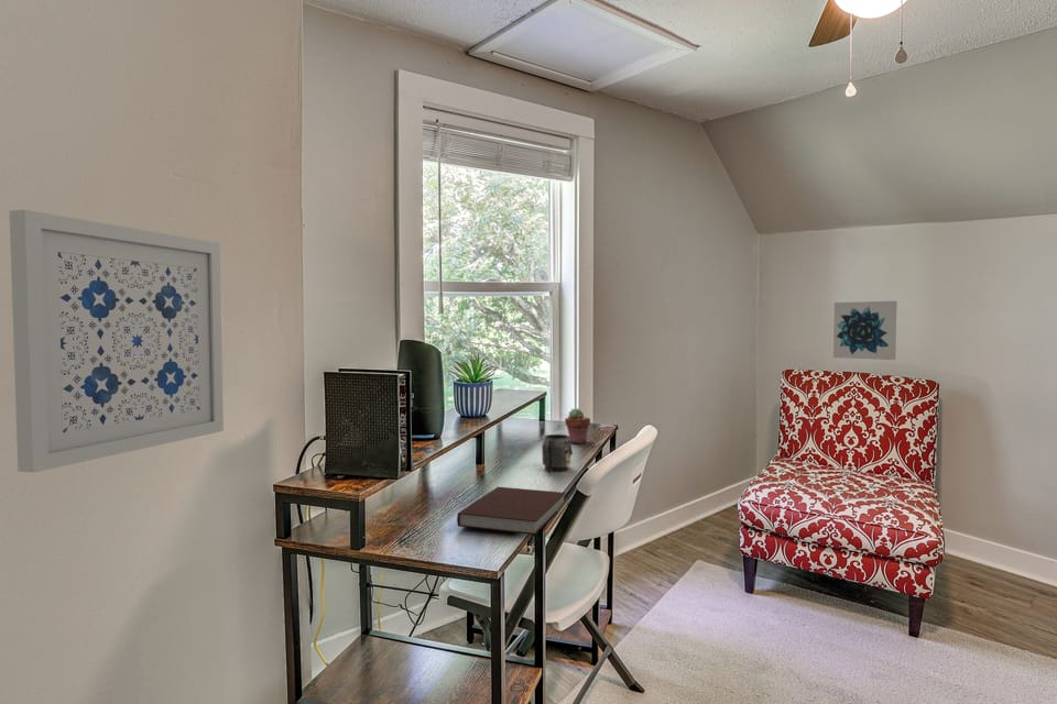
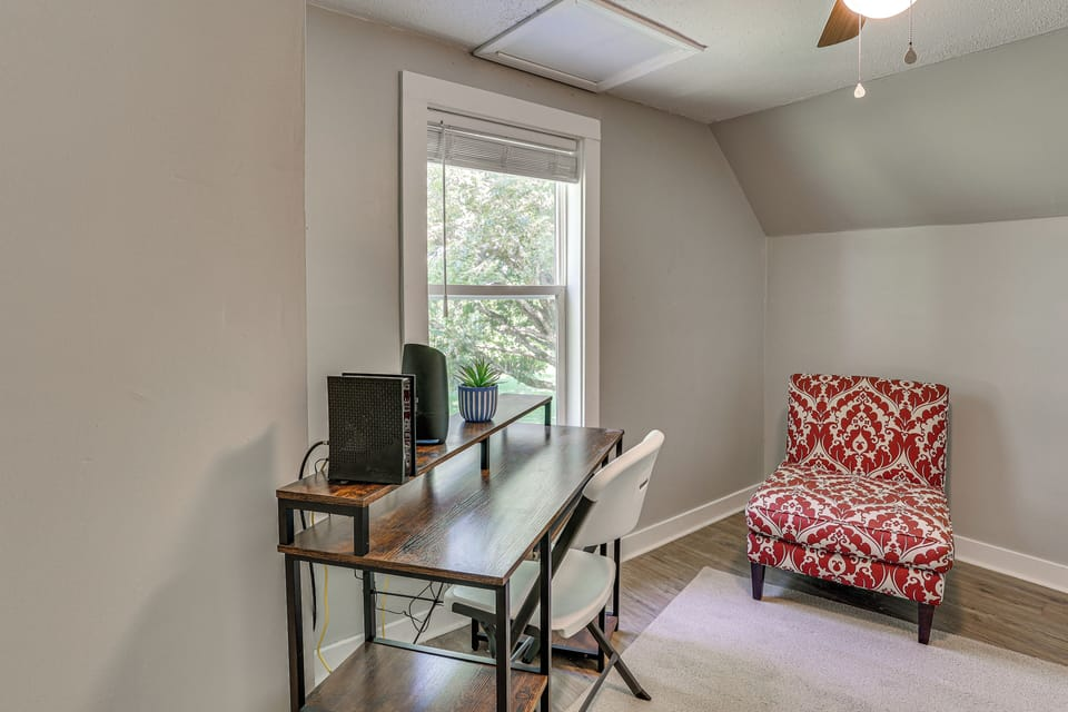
- wall art [9,209,225,474]
- notebook [456,486,567,536]
- wall art [832,300,898,361]
- potted succulent [564,407,591,444]
- mug [541,433,574,475]
